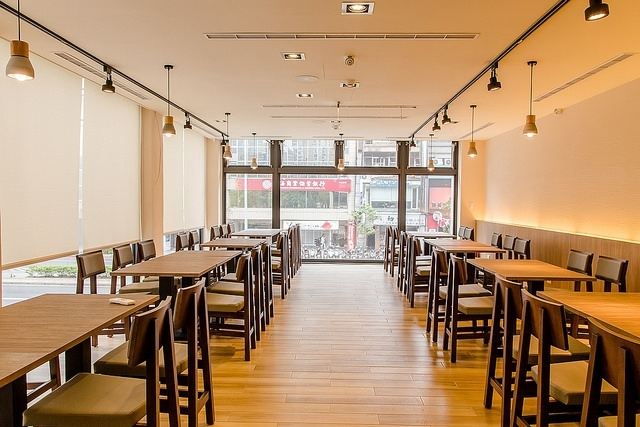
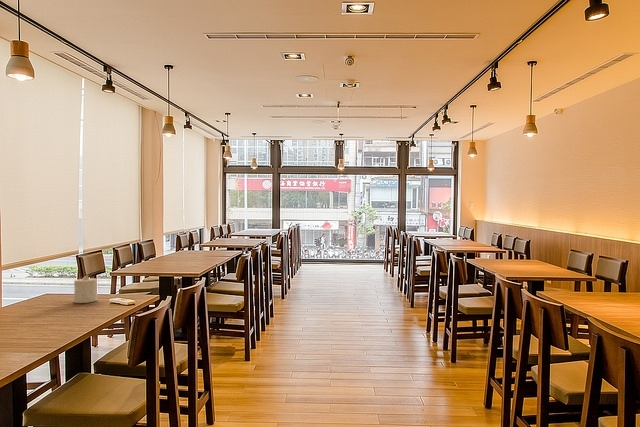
+ candle [73,275,98,304]
